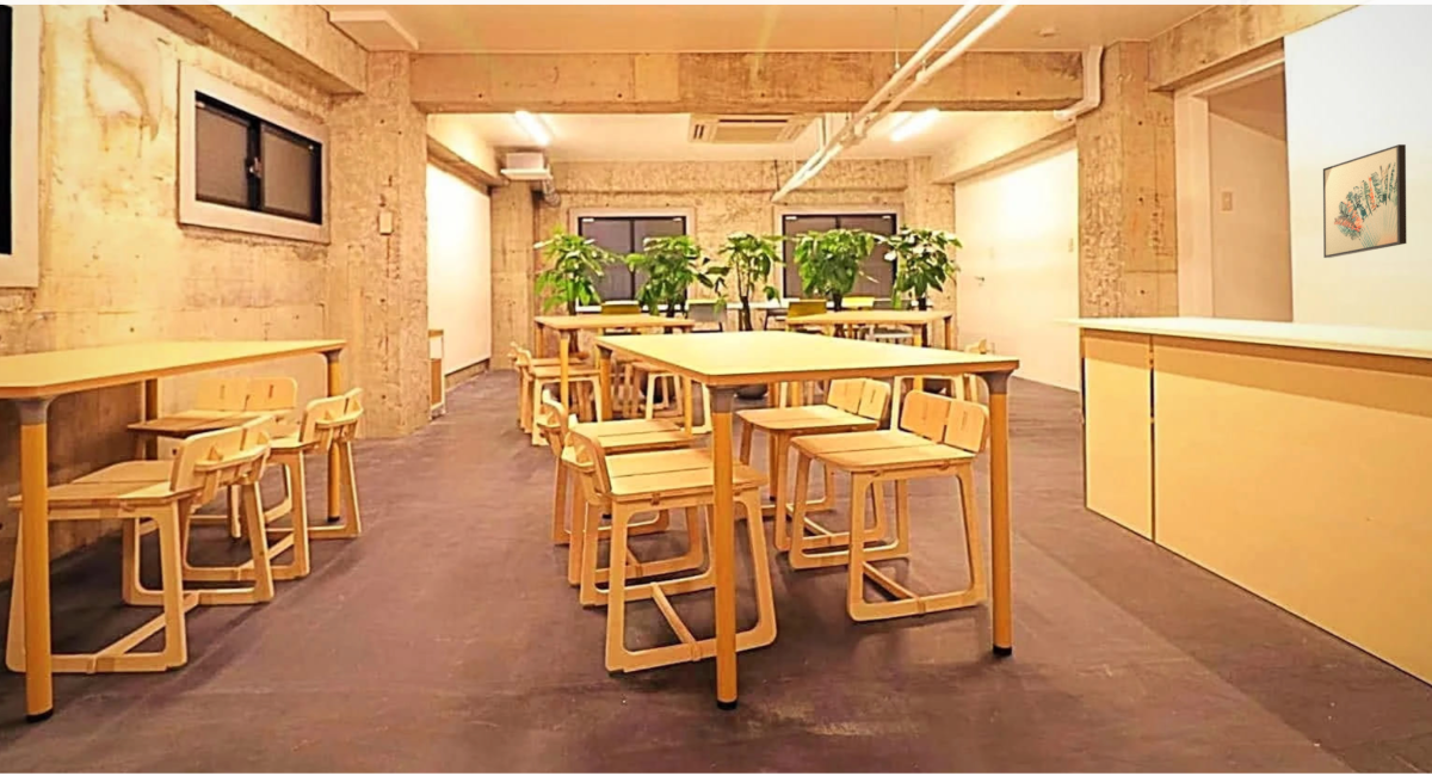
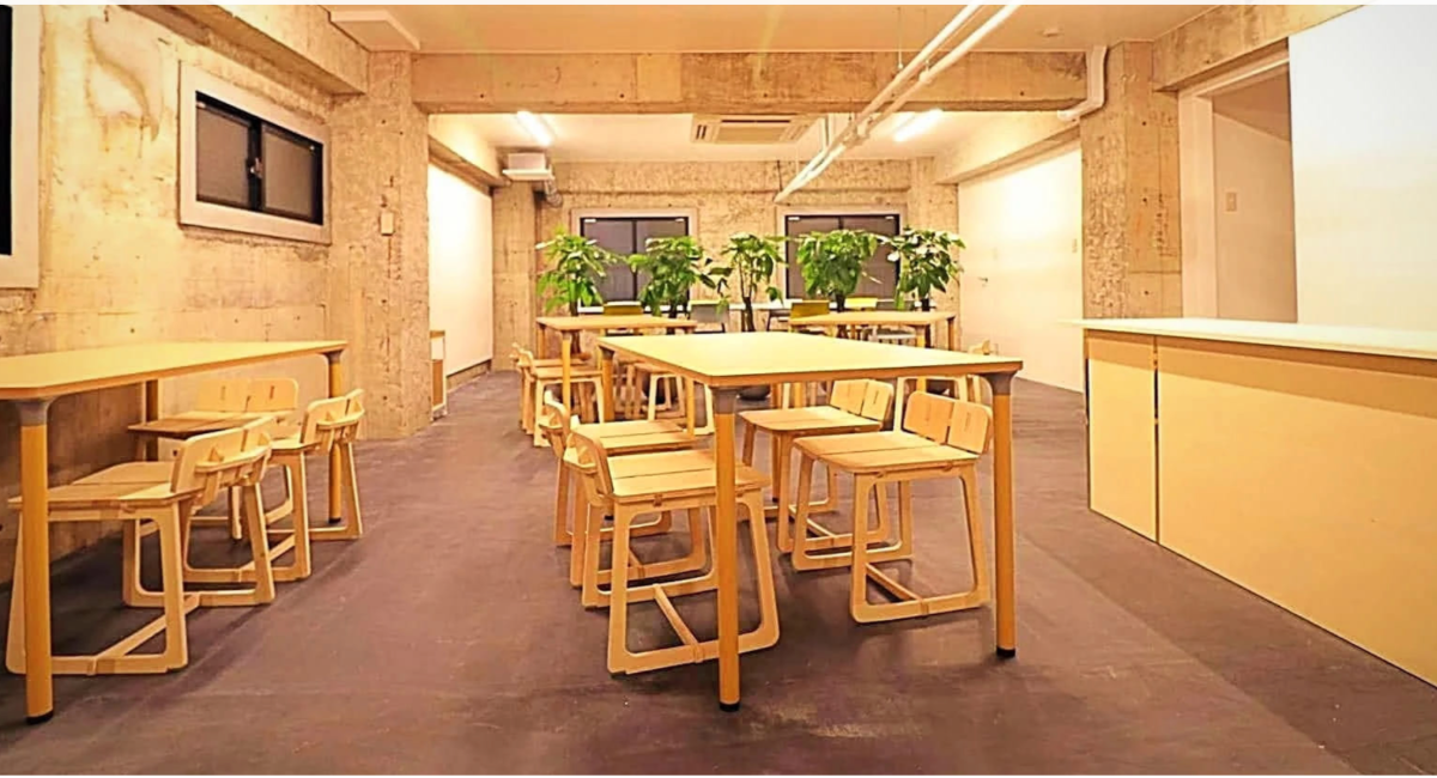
- wall art [1322,143,1408,259]
